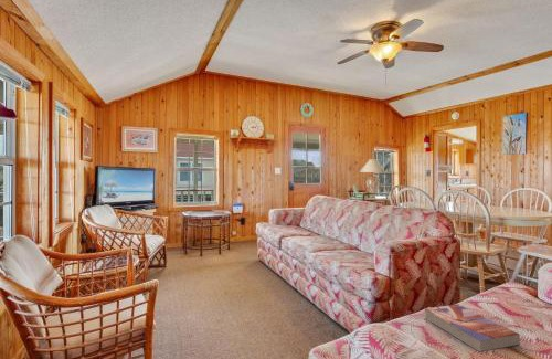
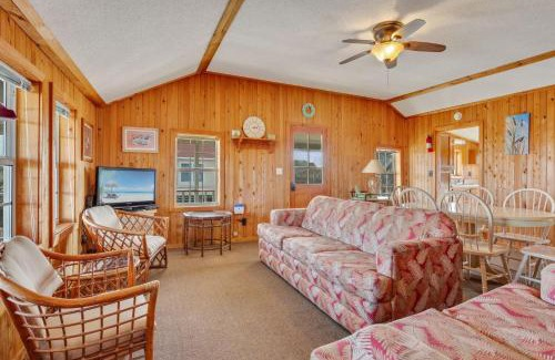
- textbook [423,304,521,353]
